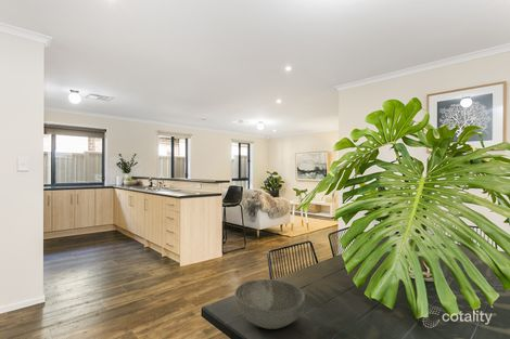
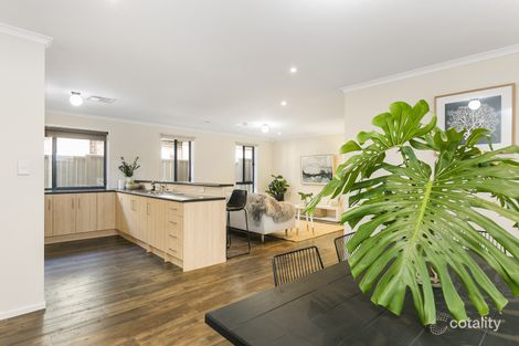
- bowl [233,277,306,330]
